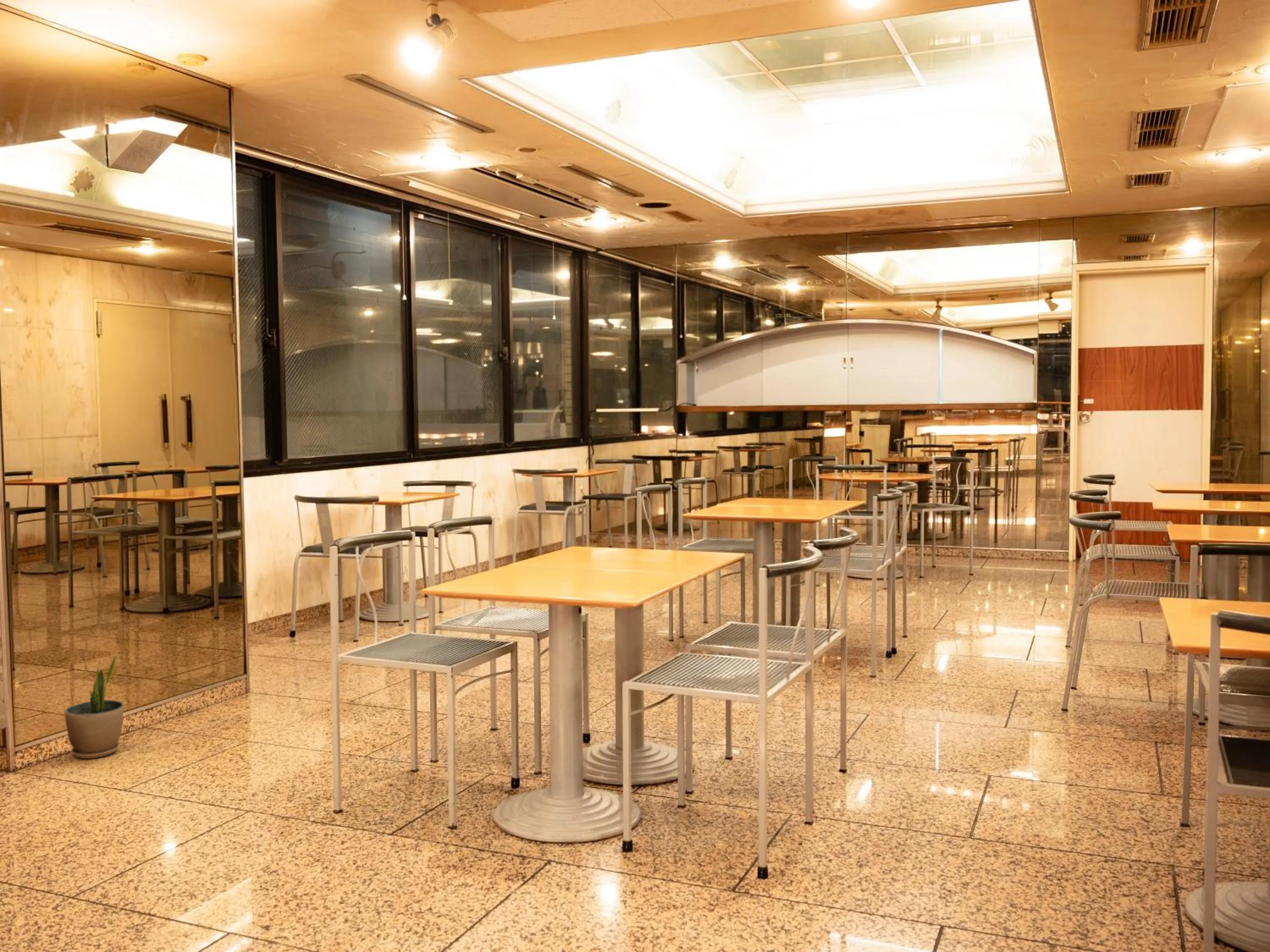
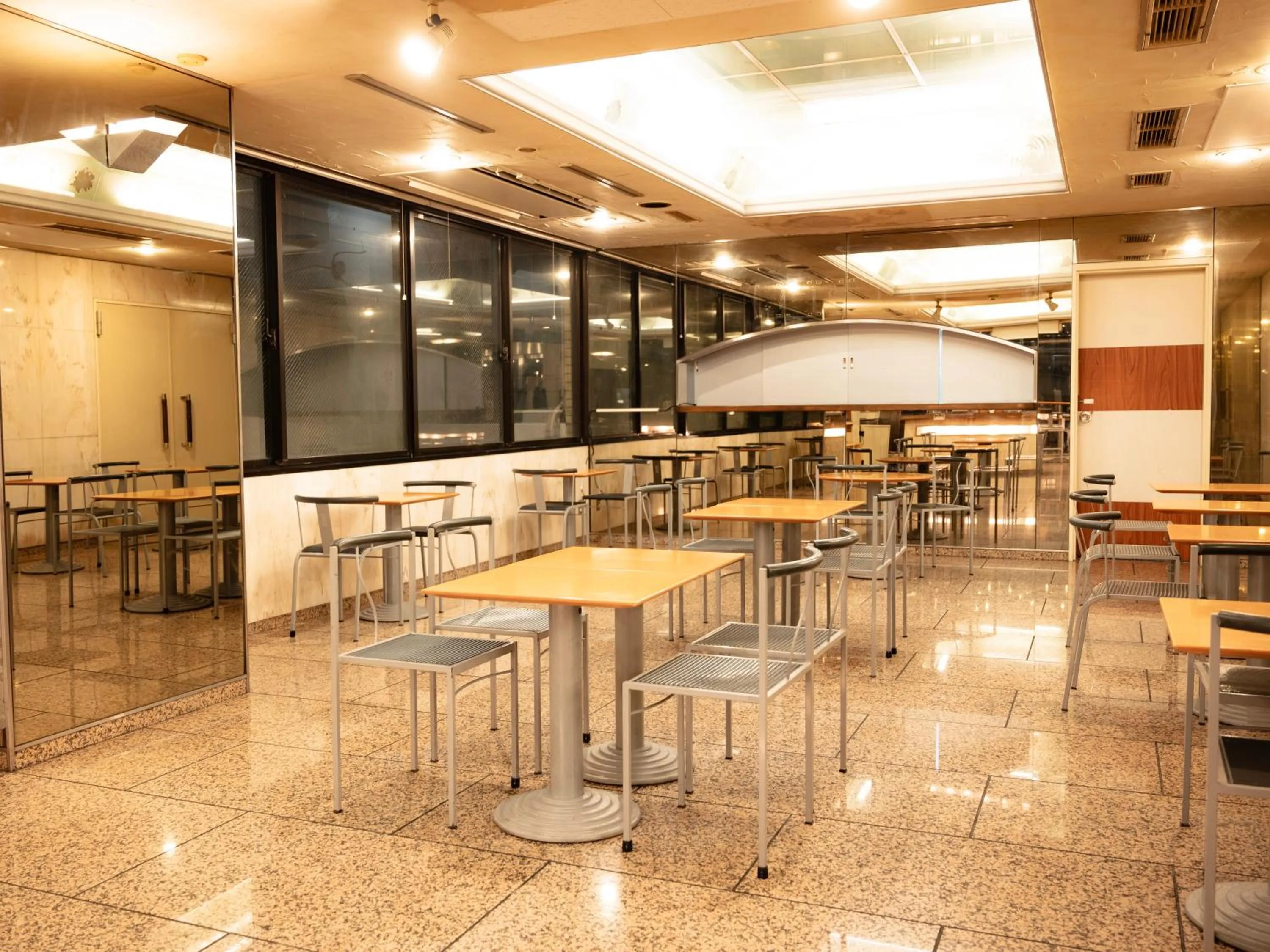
- potted plant [64,653,124,759]
